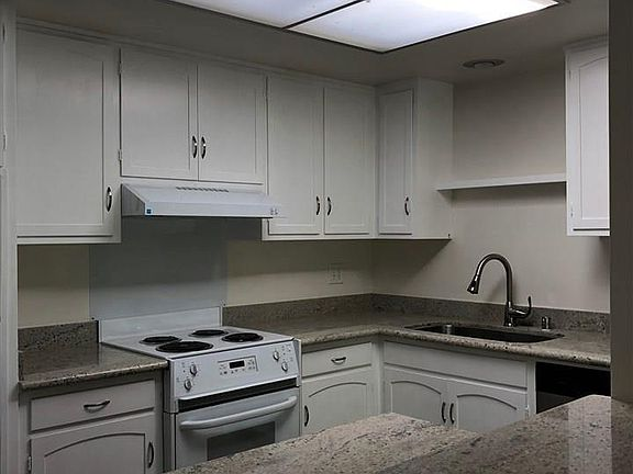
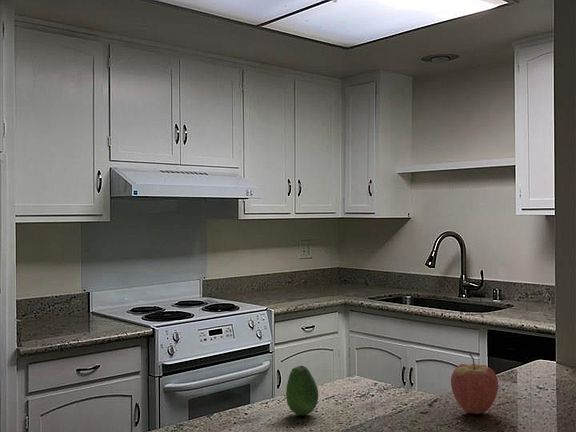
+ fruit [285,365,319,416]
+ fruit [450,353,499,415]
